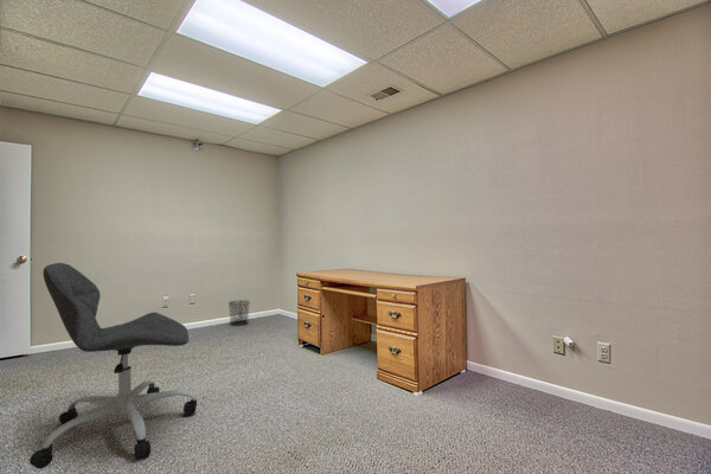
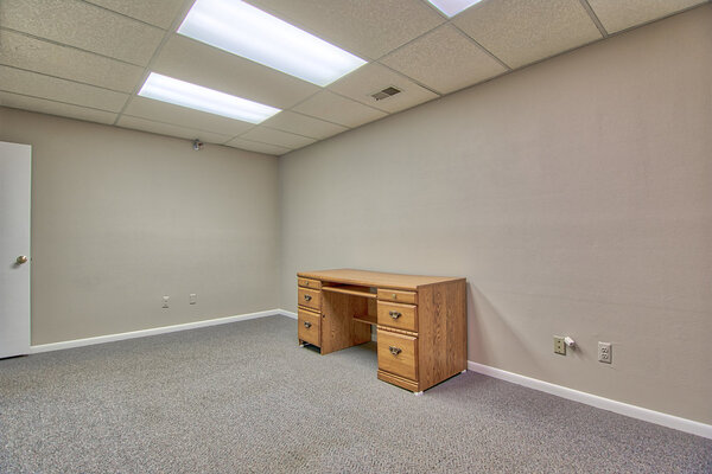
- waste bin [228,299,251,327]
- office chair [28,262,198,470]
